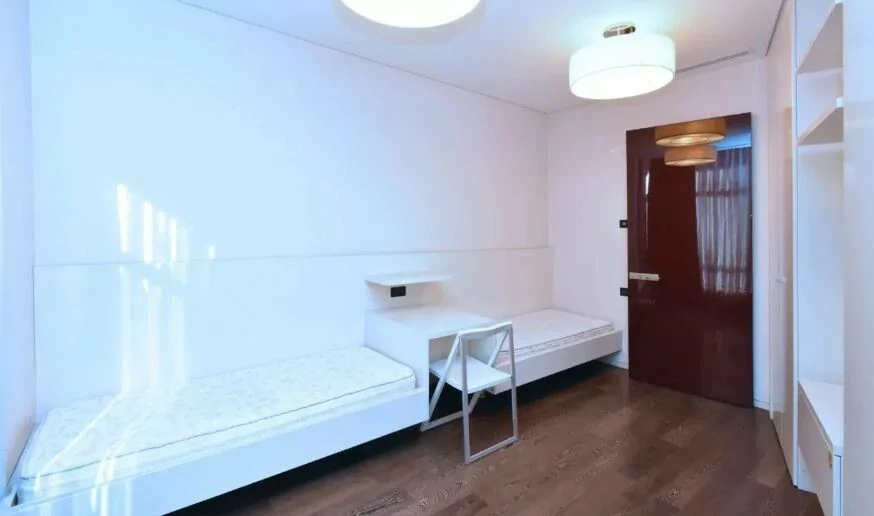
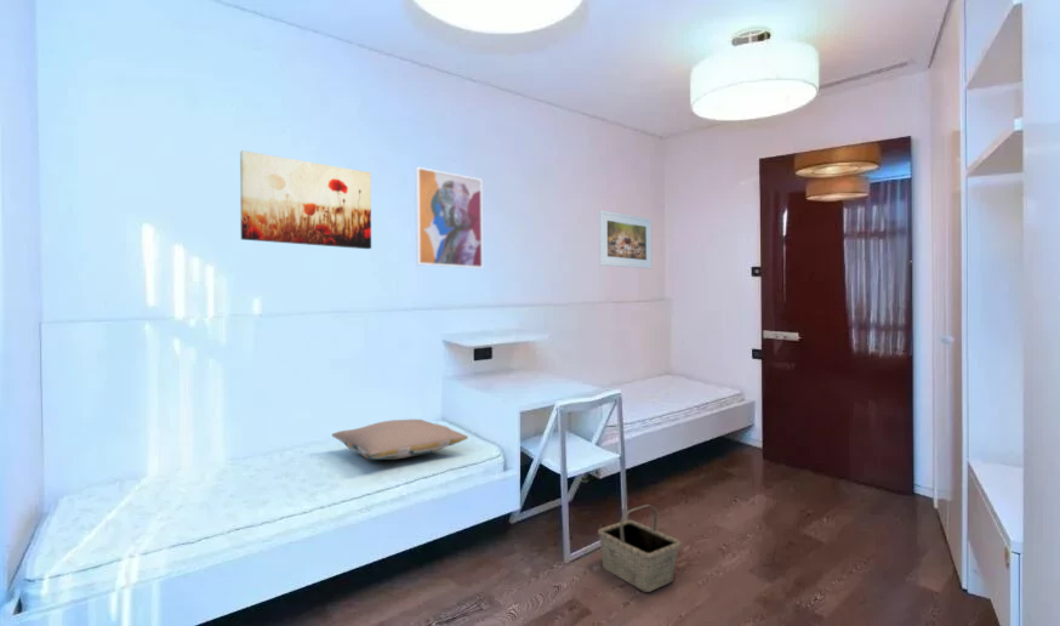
+ wall art [414,166,484,269]
+ pillow [331,419,469,461]
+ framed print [598,209,654,271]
+ wall art [239,149,372,250]
+ basket [597,503,682,593]
